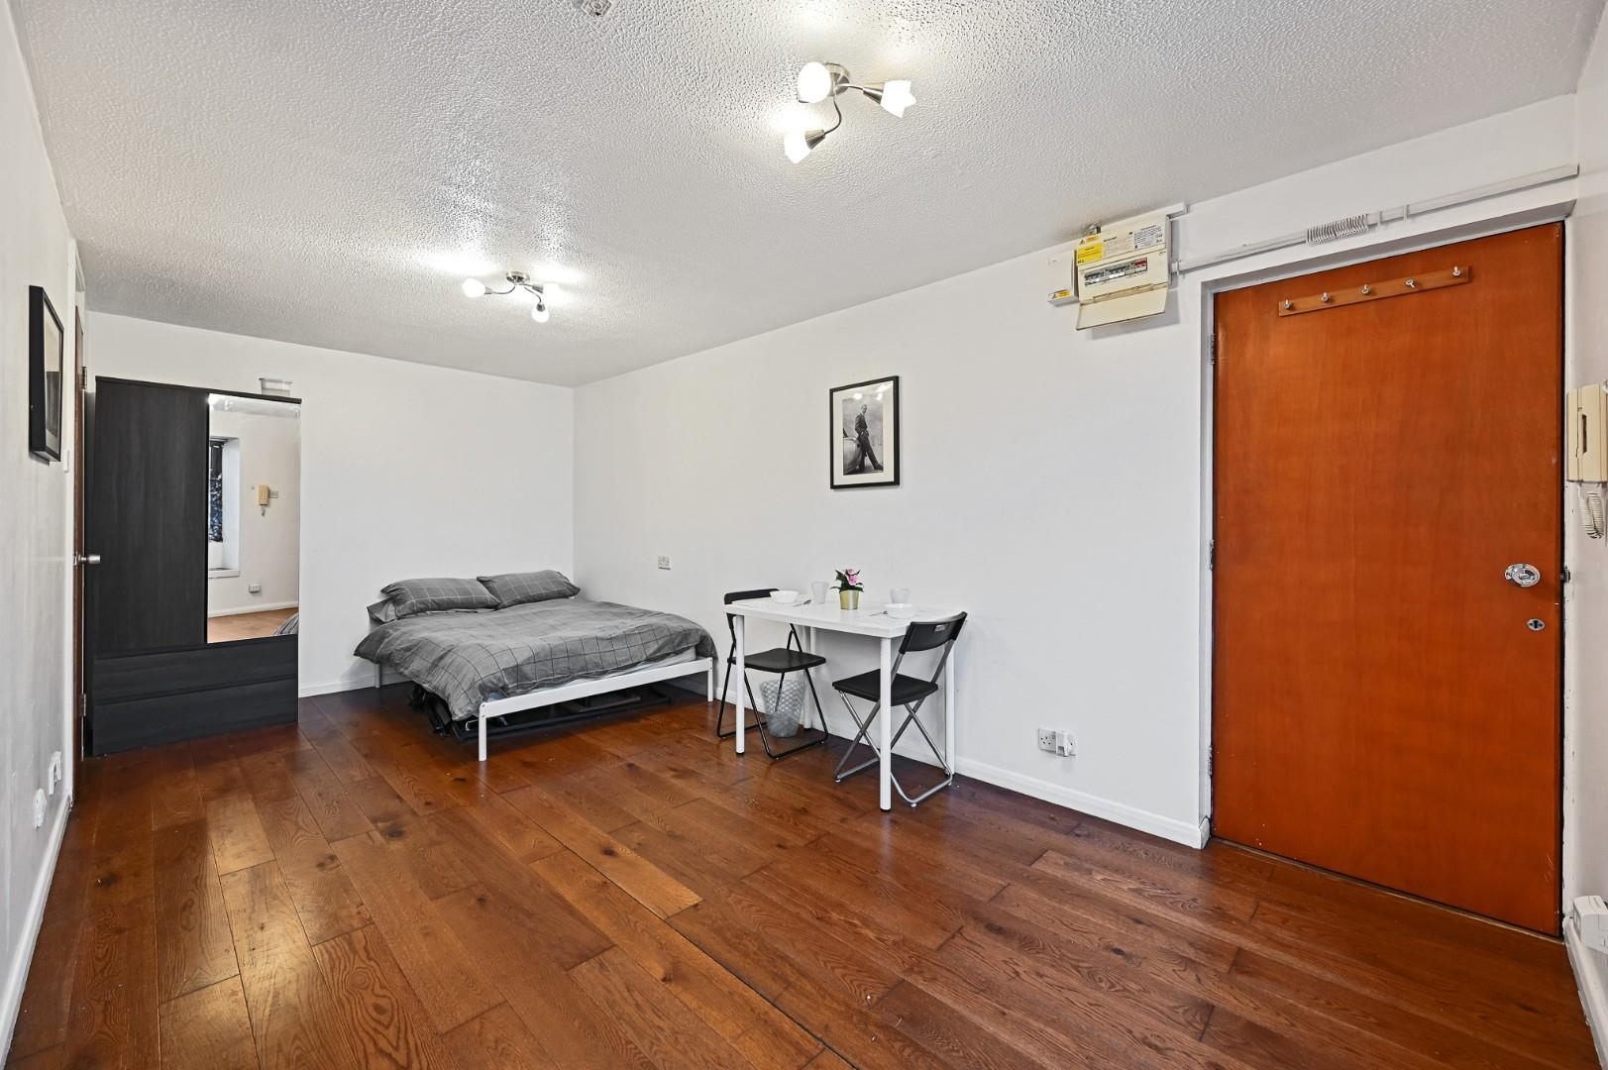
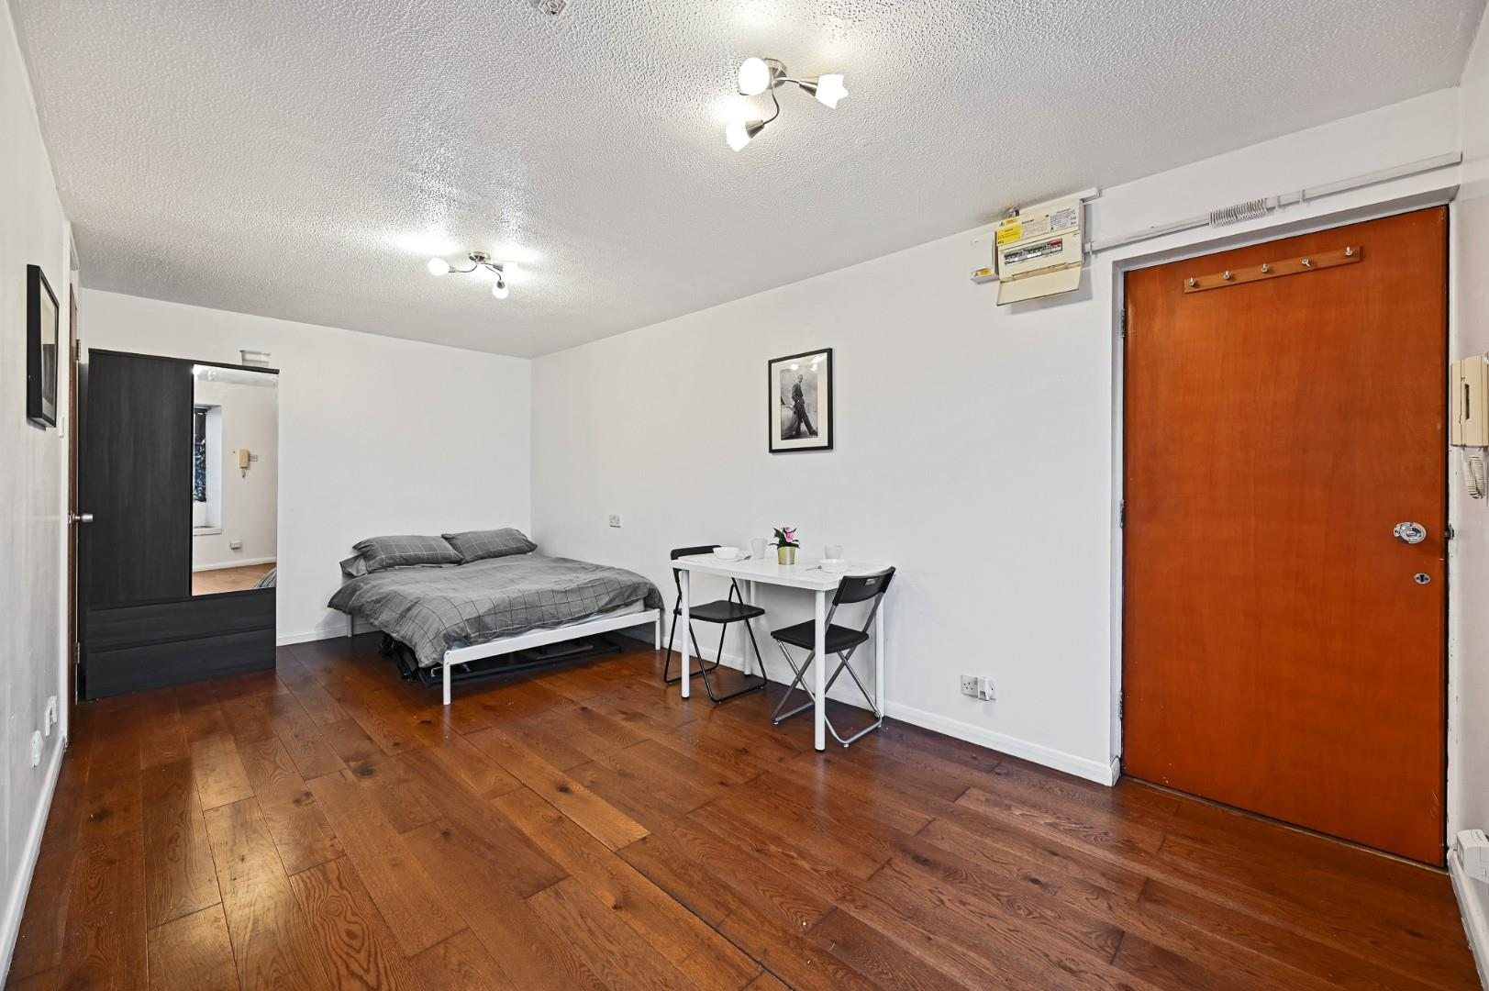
- waste basket [758,678,808,738]
